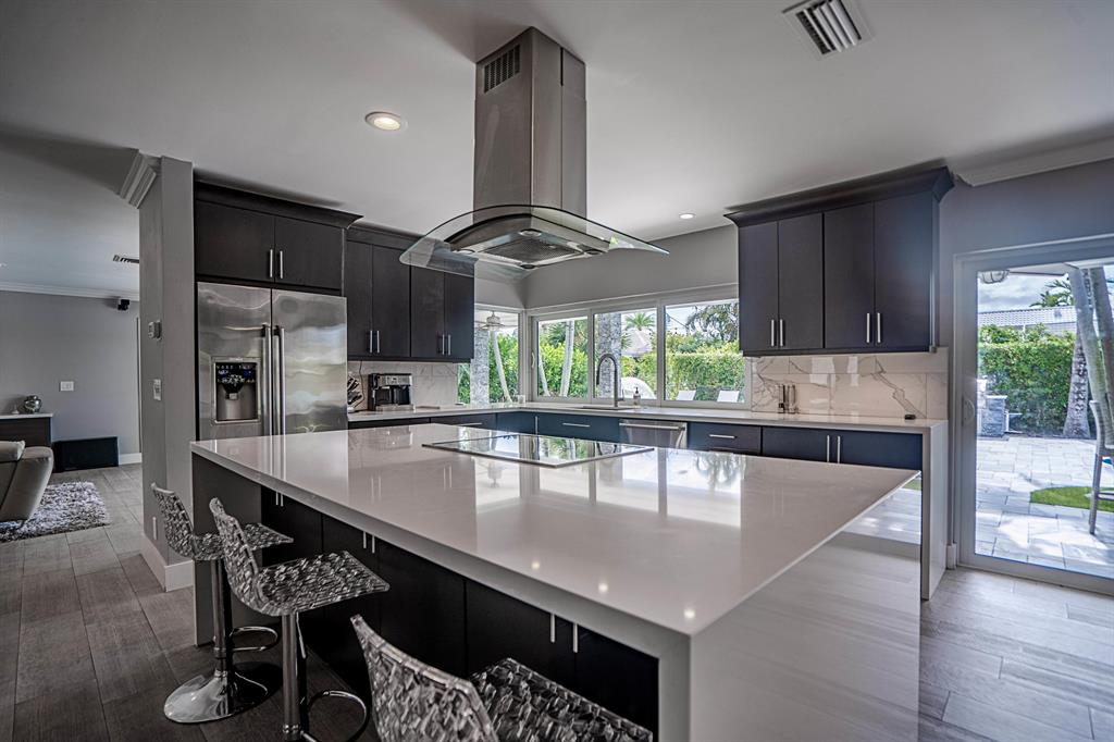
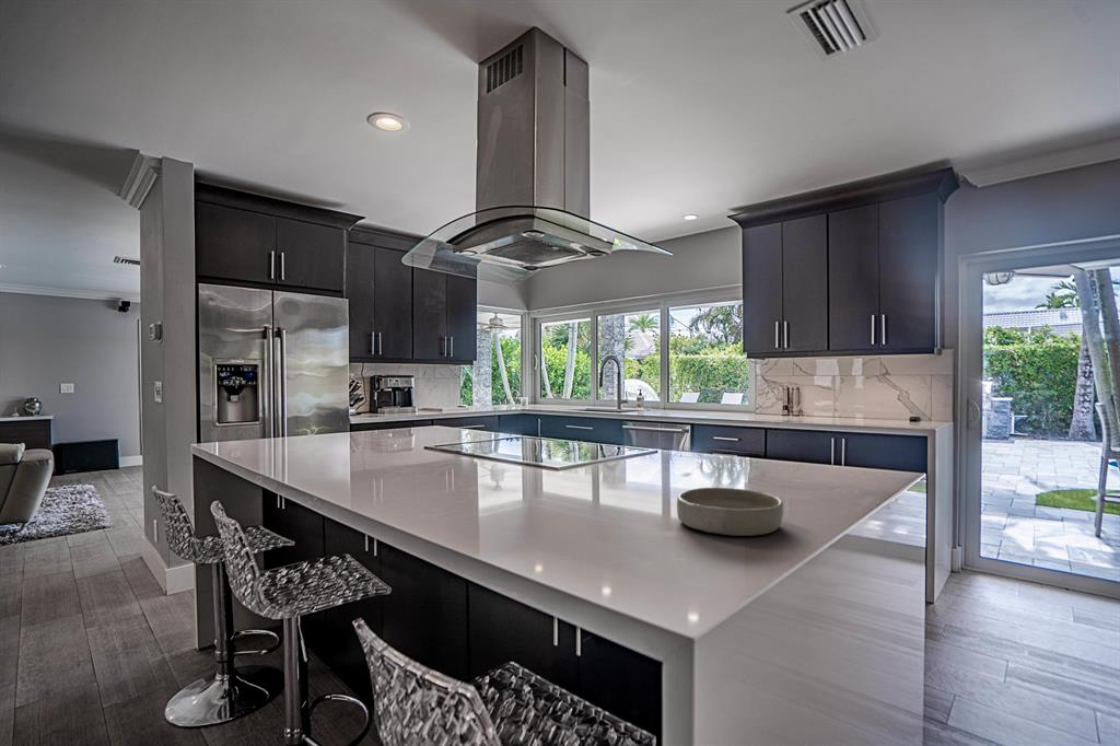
+ bowl [676,487,784,537]
